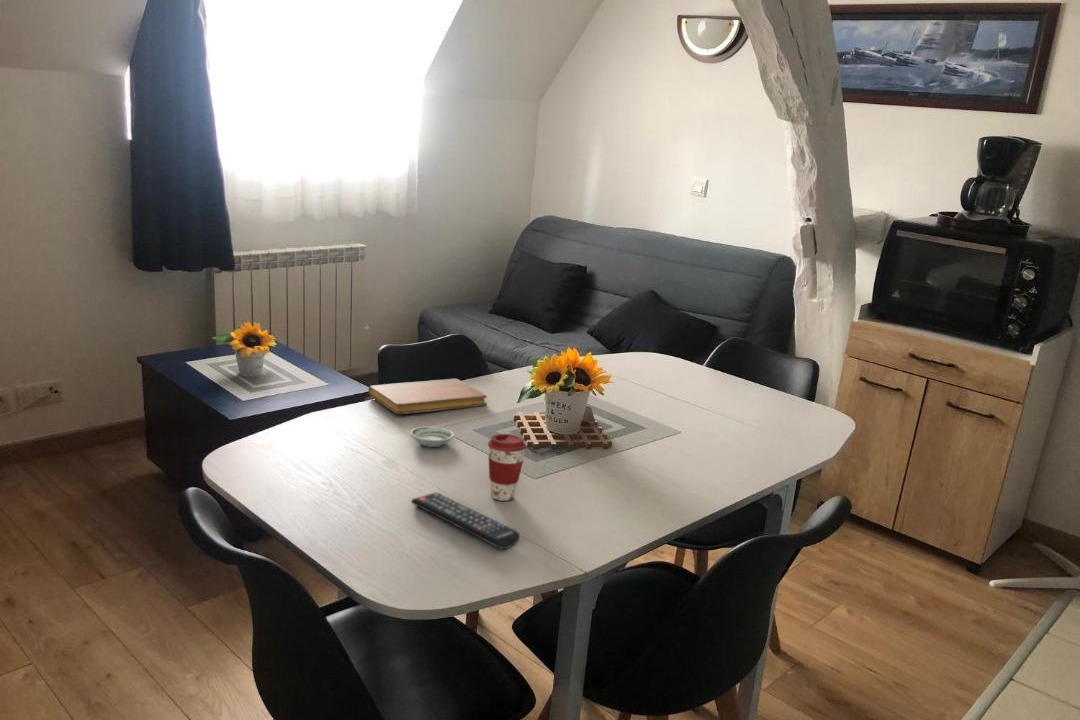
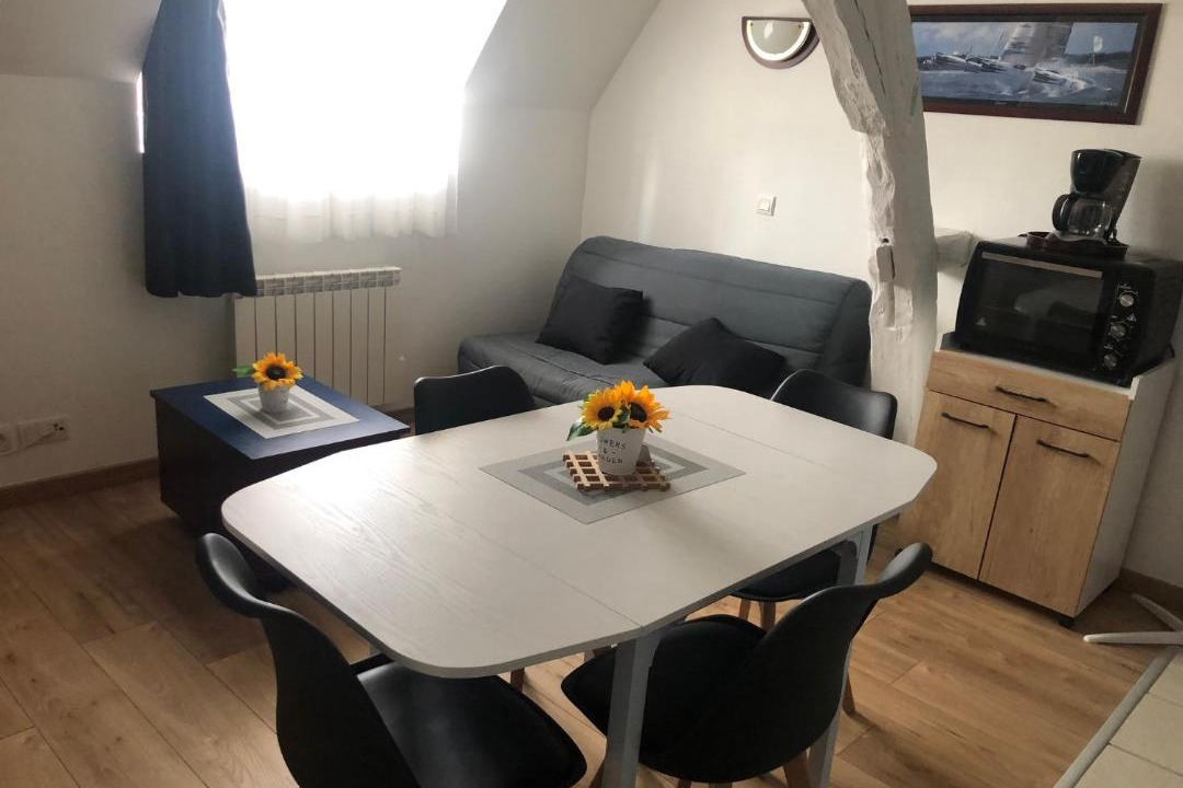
- saucer [409,426,455,448]
- notebook [367,378,488,415]
- remote control [410,491,521,550]
- coffee cup [487,433,528,502]
